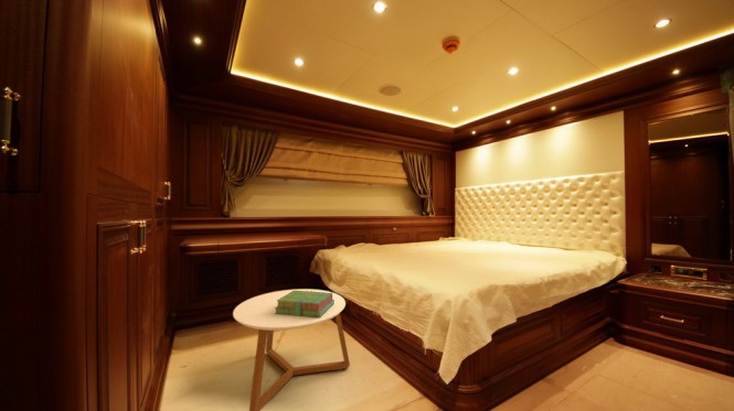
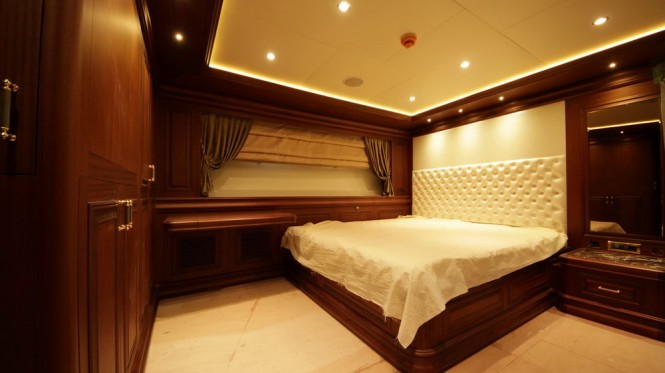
- coffee table [232,288,351,411]
- stack of books [275,291,334,317]
